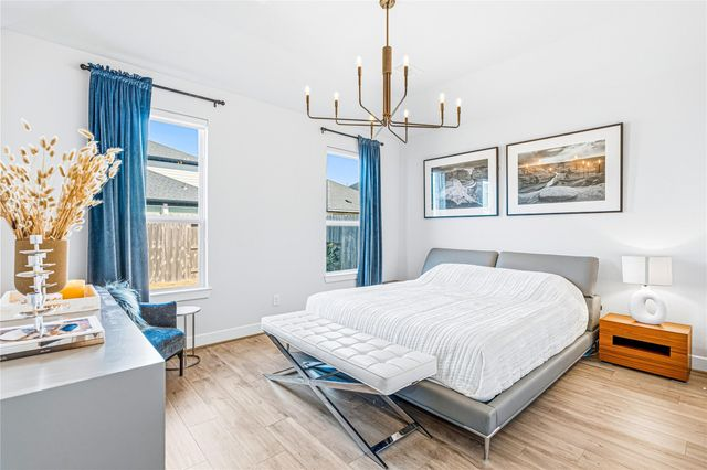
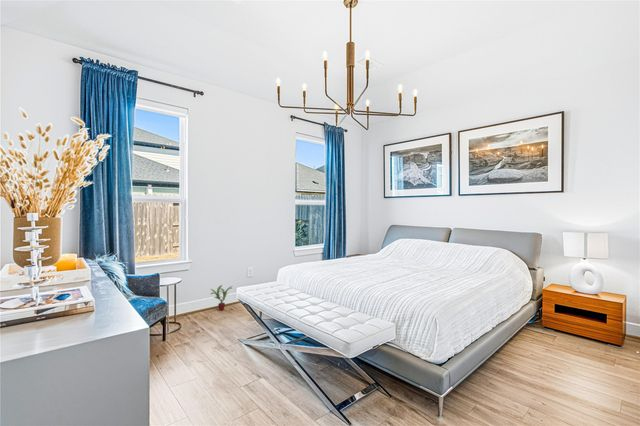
+ potted plant [209,284,233,312]
